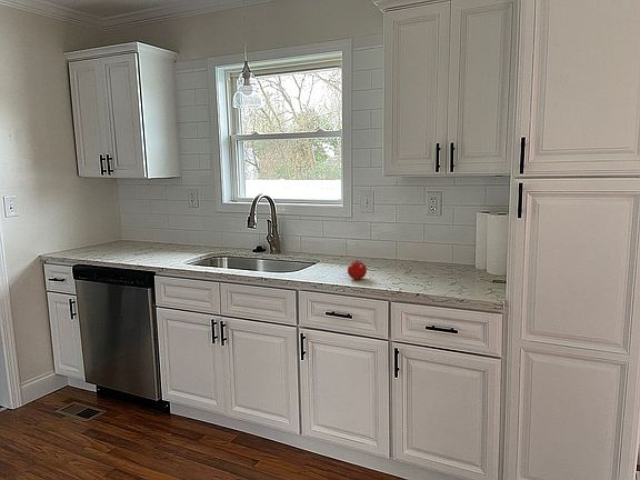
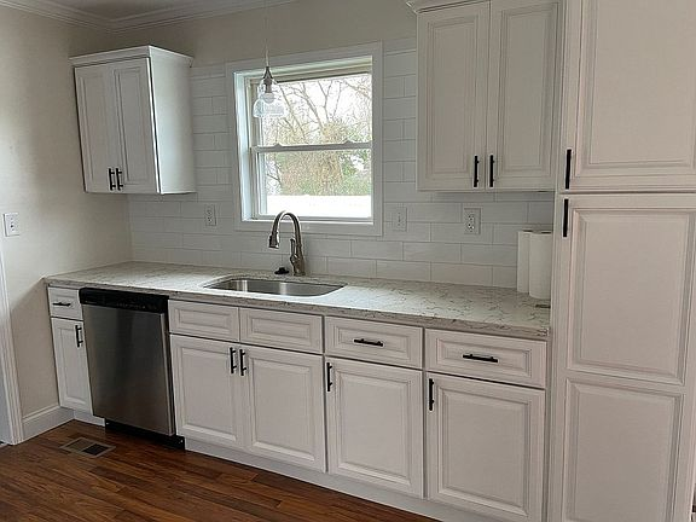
- fruit [347,260,368,280]
